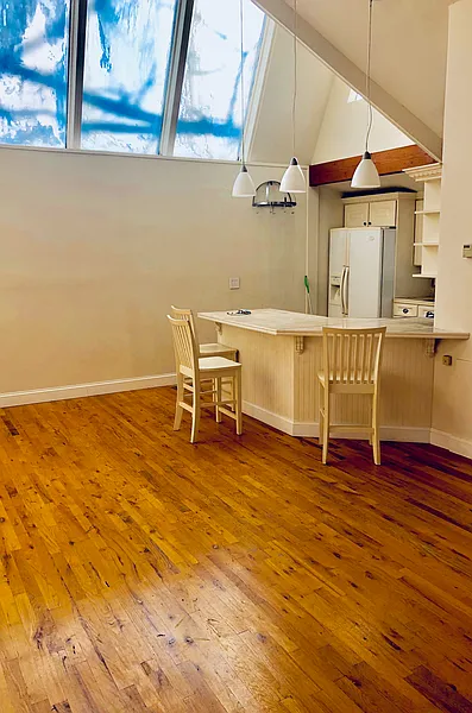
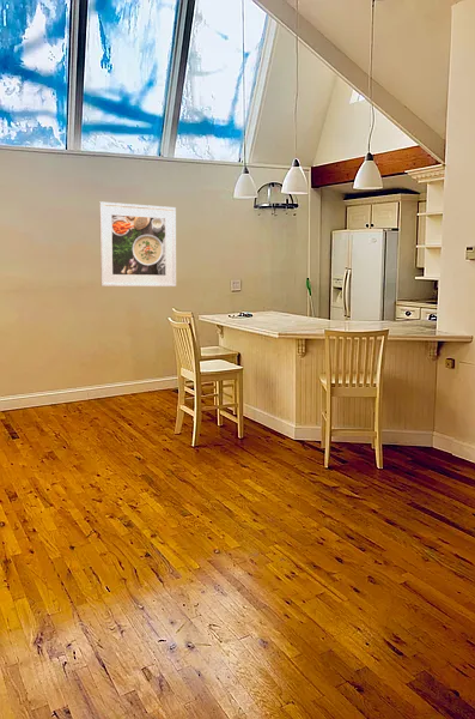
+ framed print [98,200,177,288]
